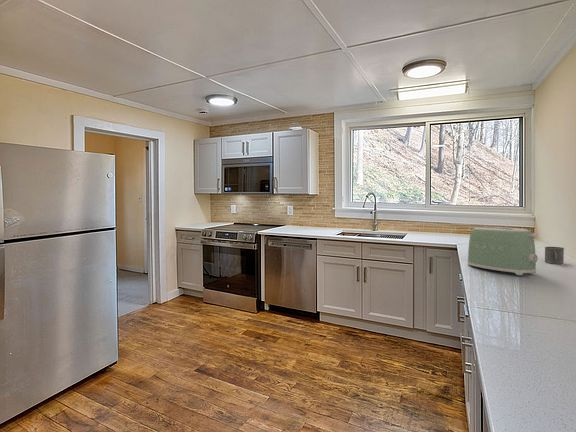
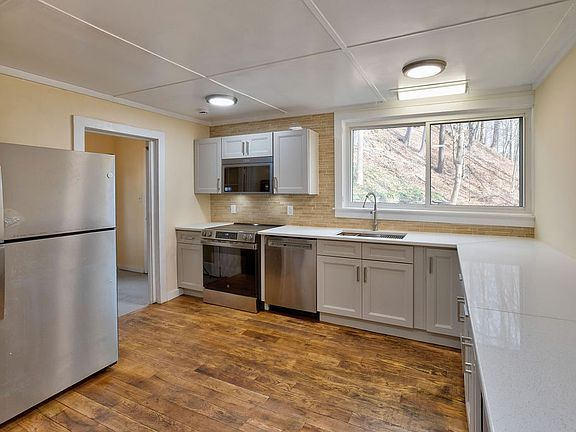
- toaster [467,226,539,276]
- mug [543,246,565,265]
